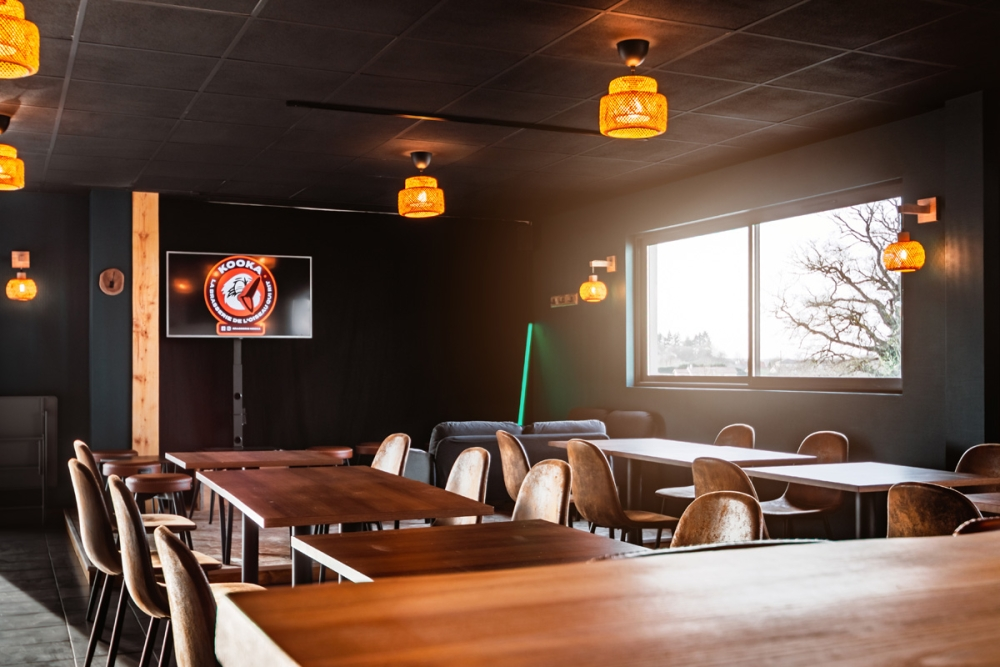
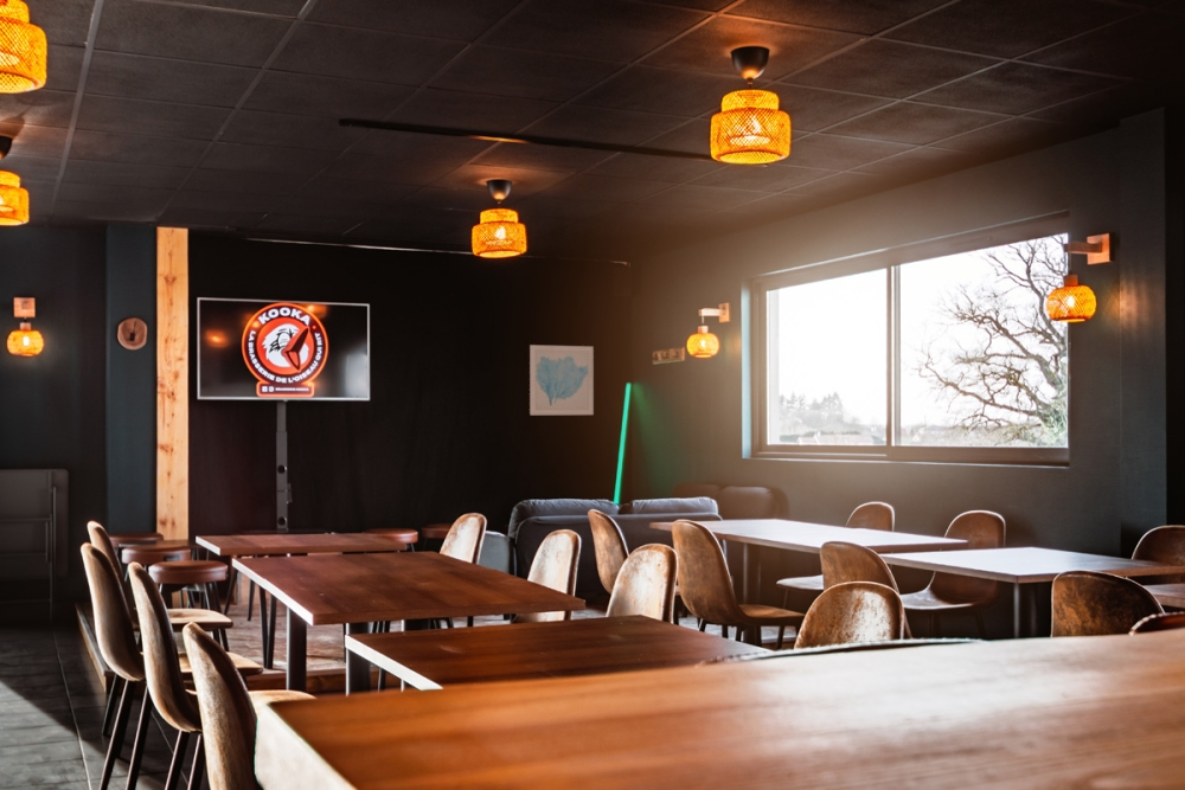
+ wall art [529,343,595,416]
